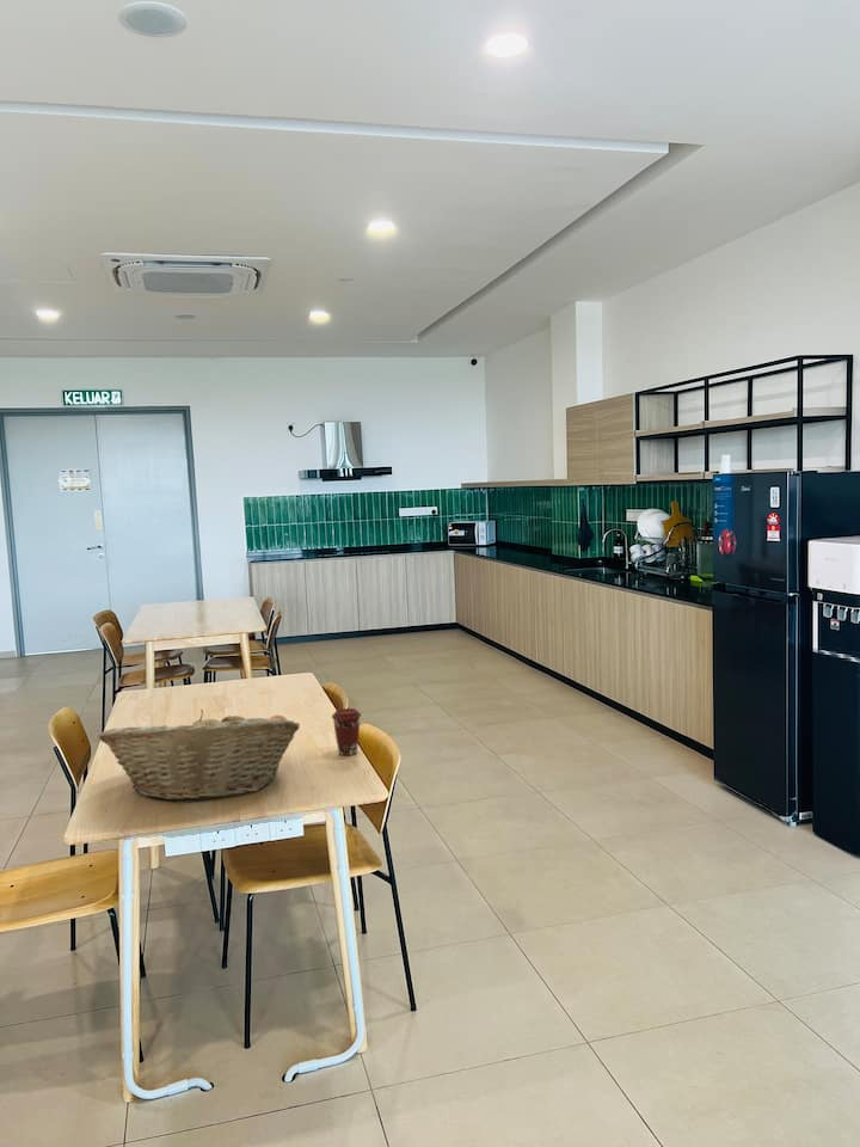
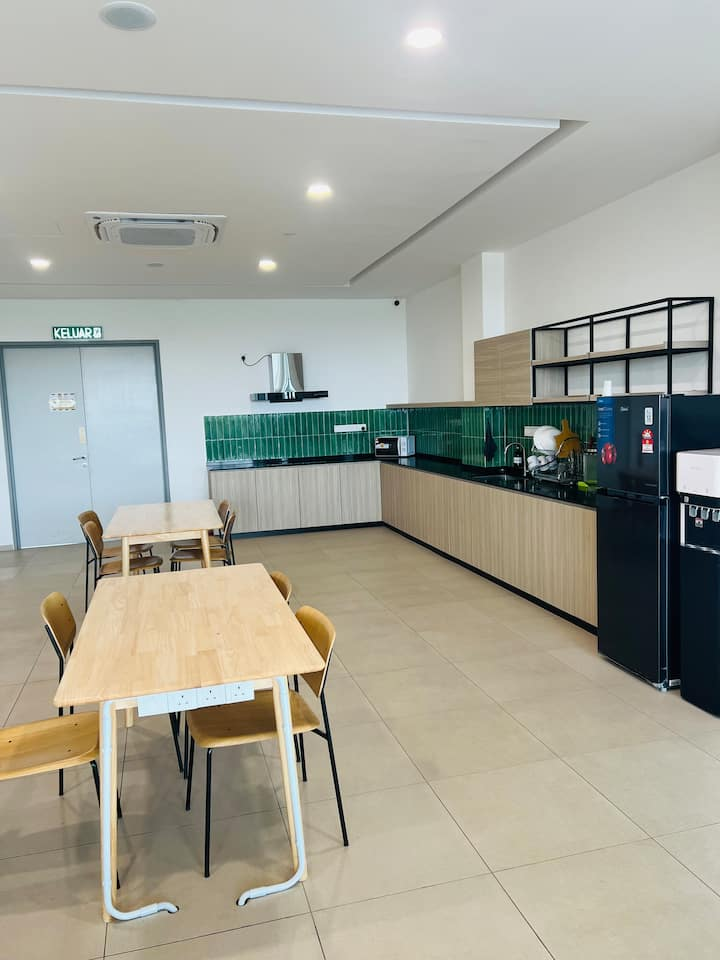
- fruit basket [97,709,301,802]
- coffee cup [331,707,362,756]
